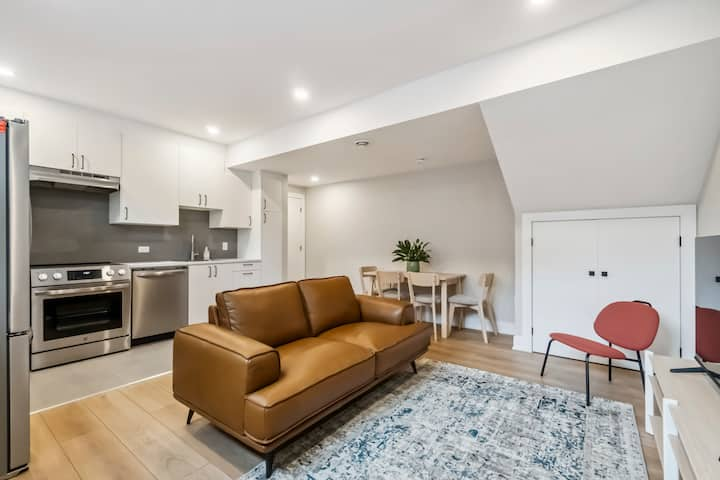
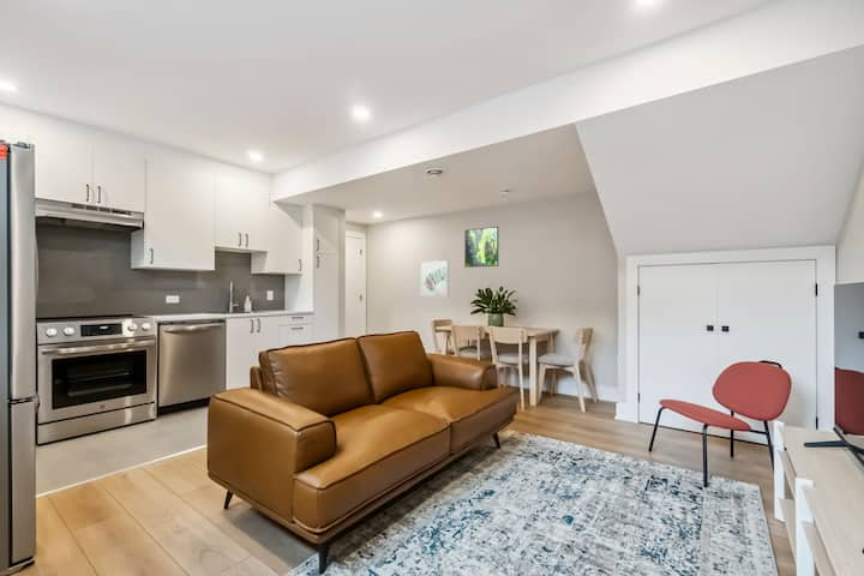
+ wall art [419,259,450,298]
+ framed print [463,226,499,269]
